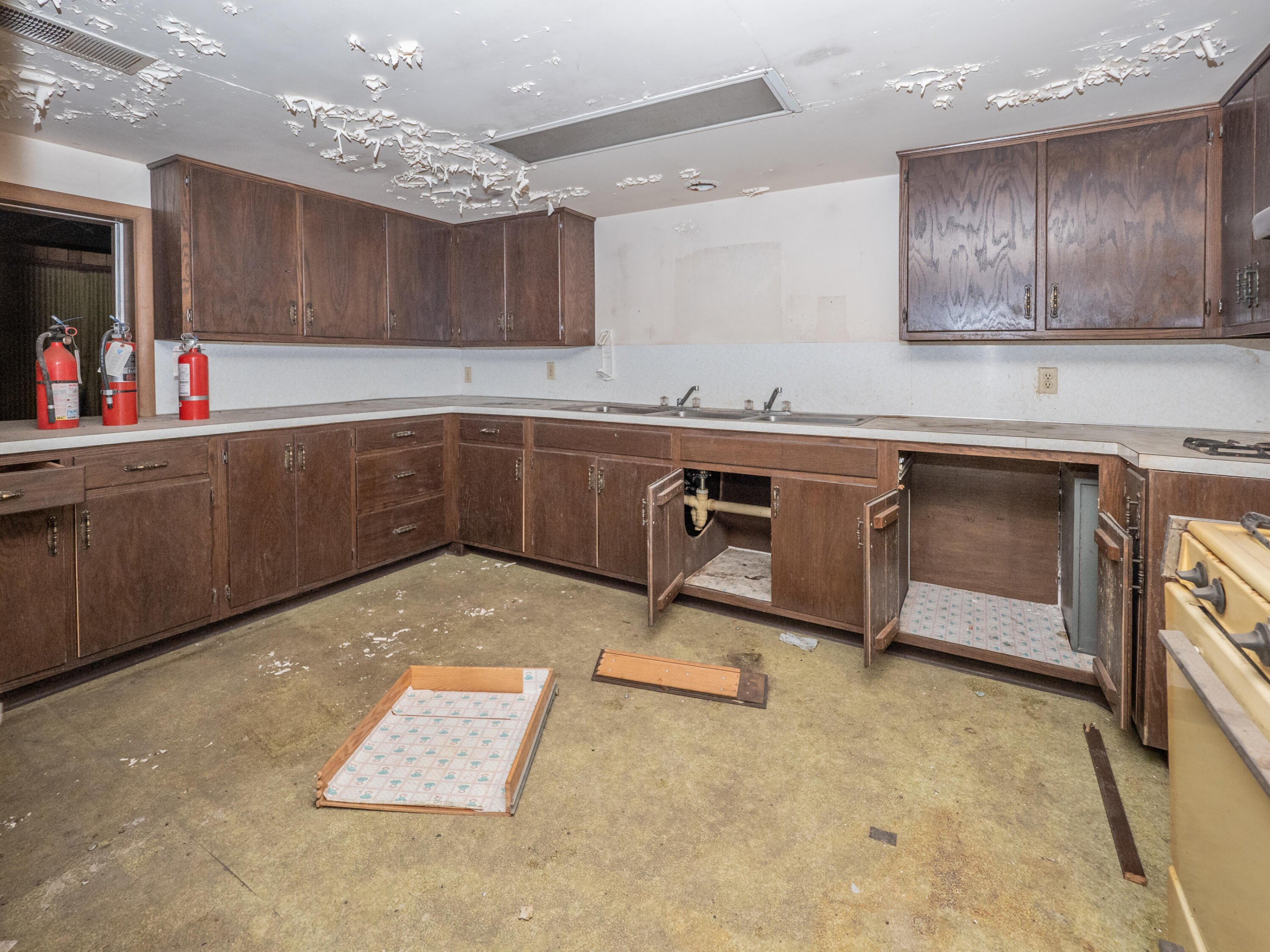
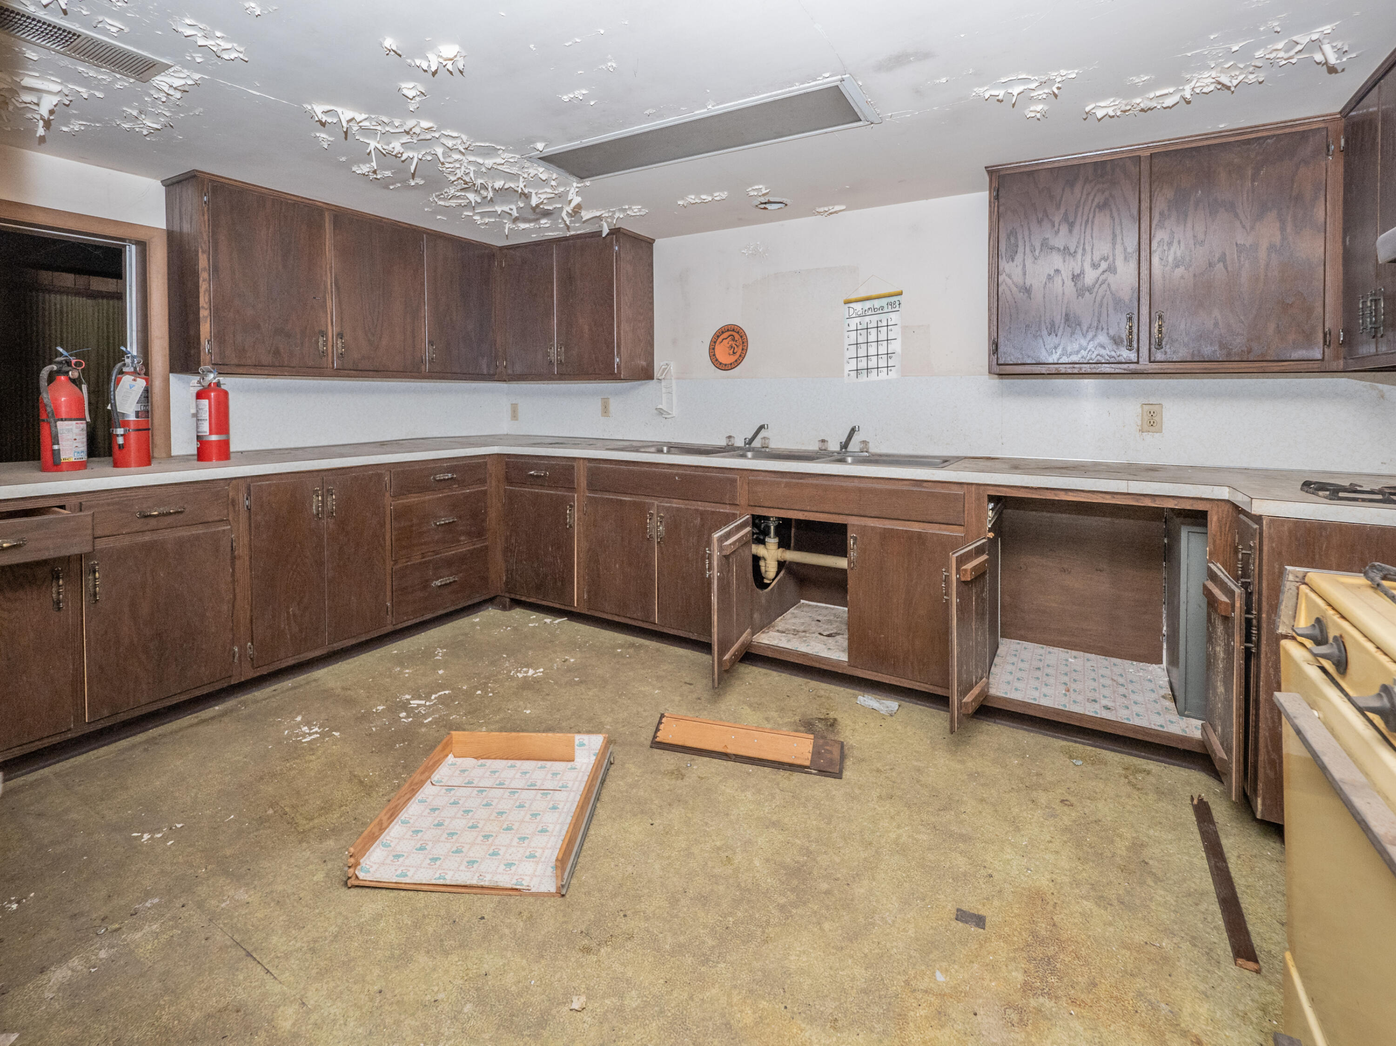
+ decorative plate [708,323,749,371]
+ calendar [843,275,904,383]
